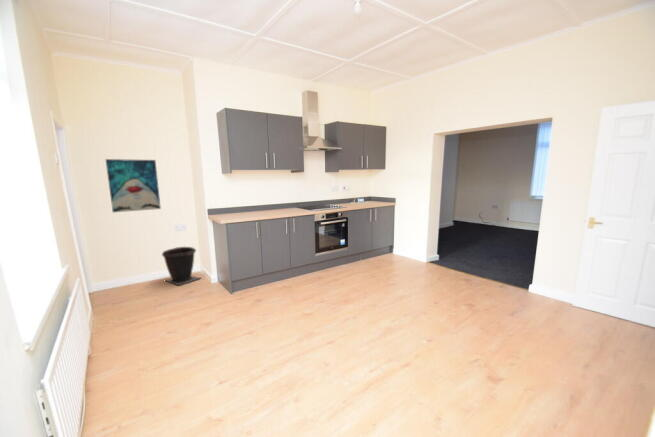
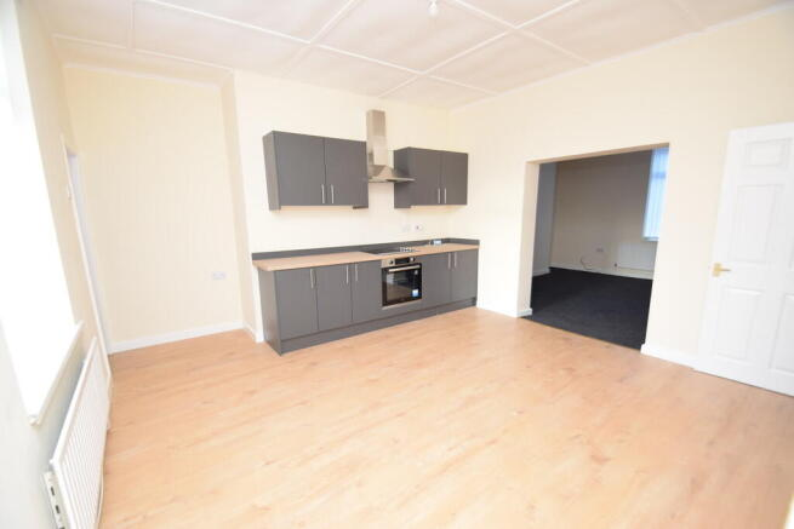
- wall art [105,158,162,213]
- bucket [161,246,202,286]
